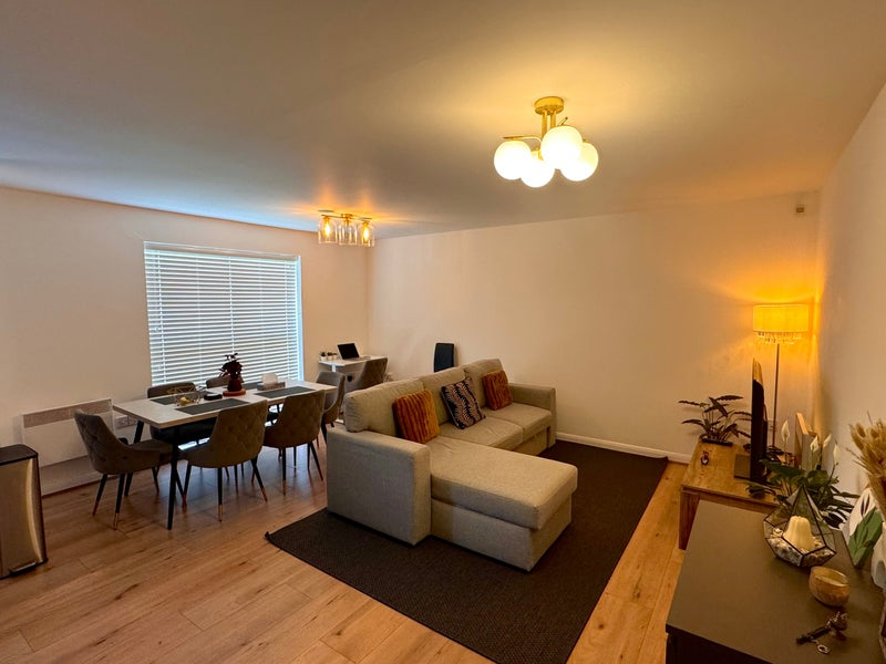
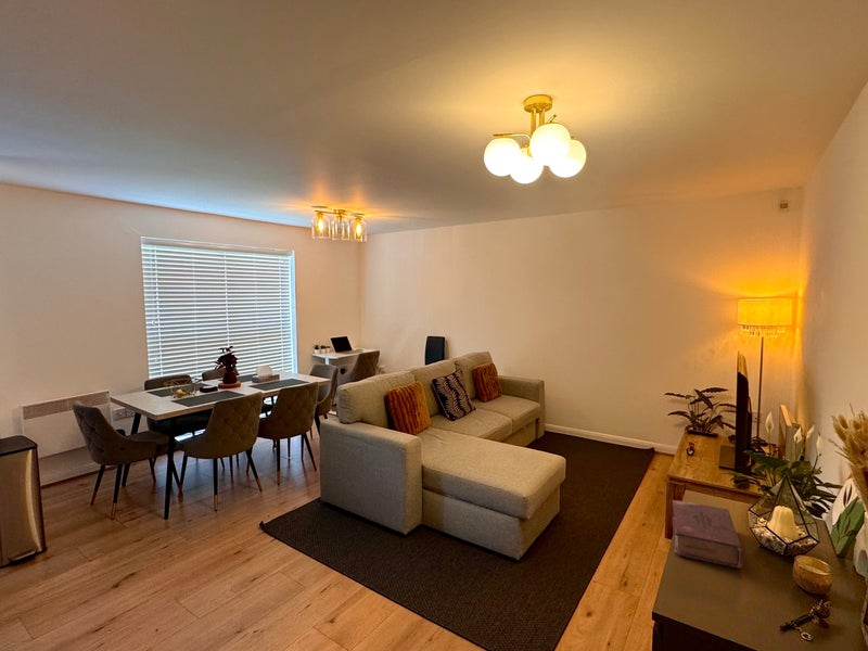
+ book [672,499,745,570]
